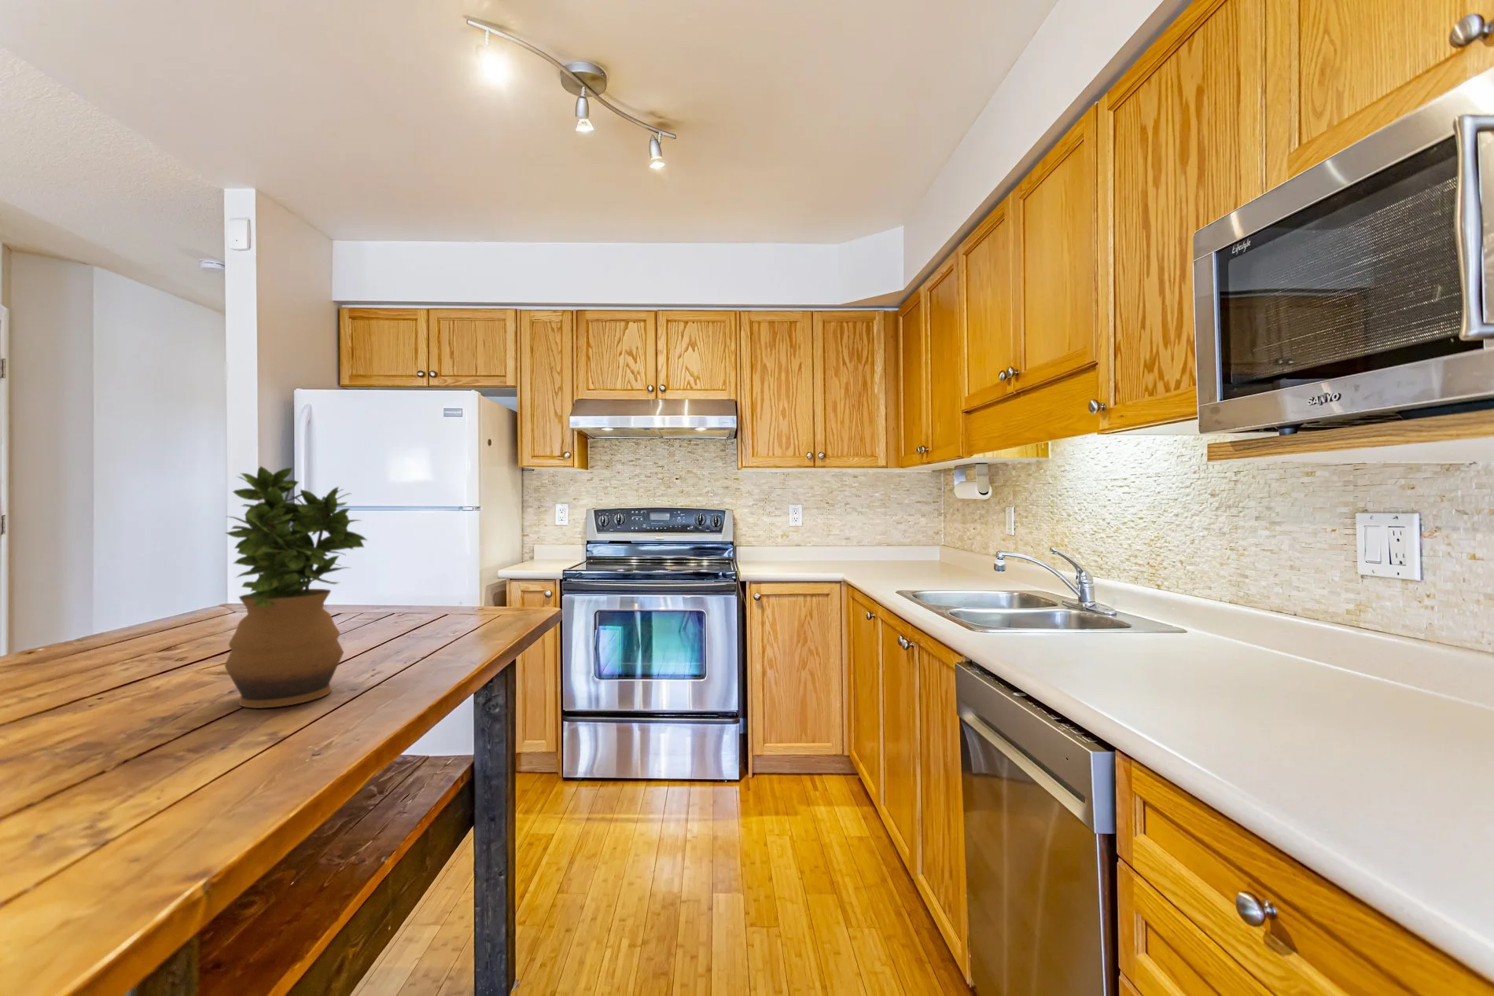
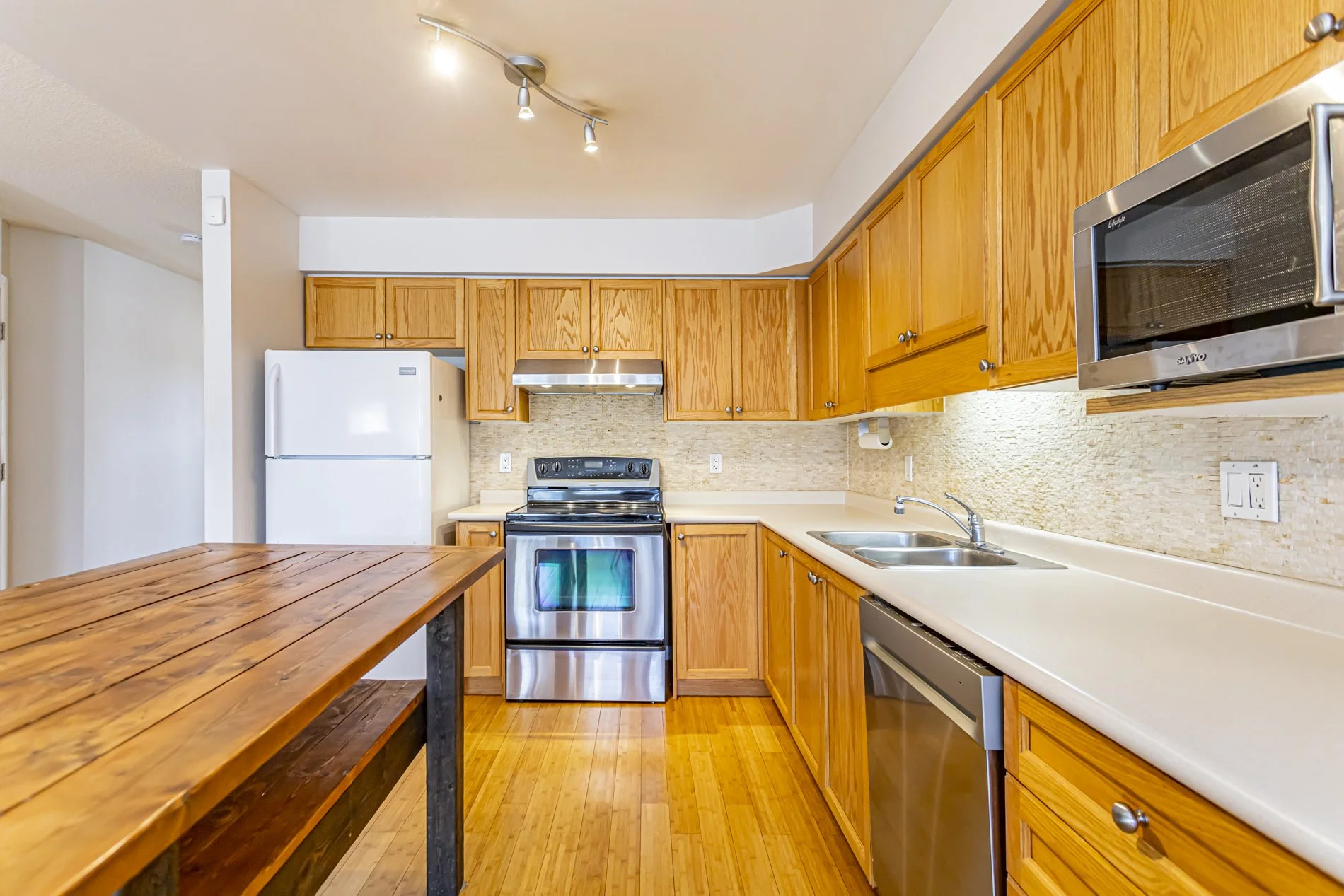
- potted plant [225,466,369,709]
